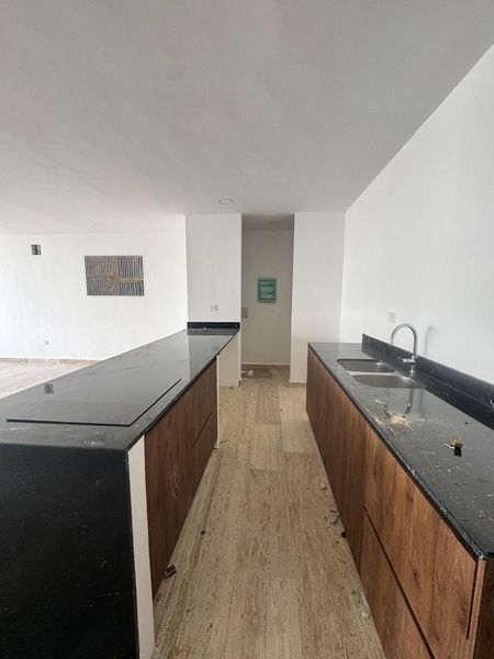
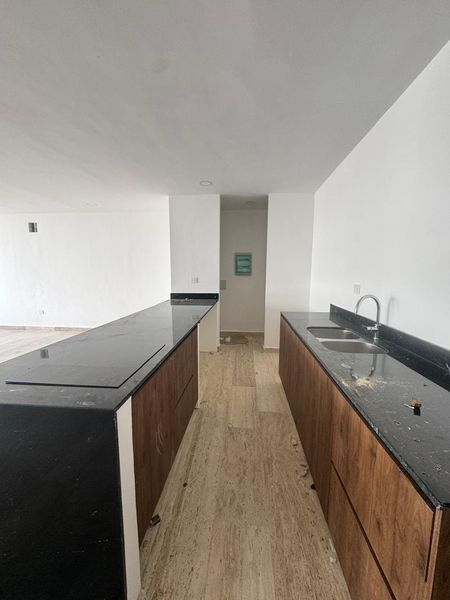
- wall art [83,255,145,298]
